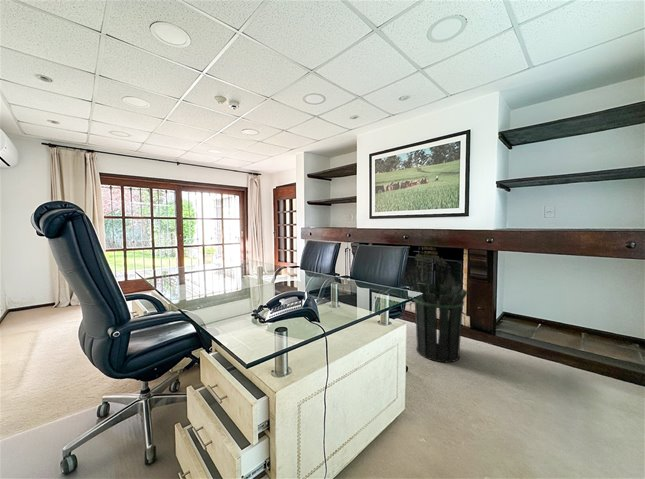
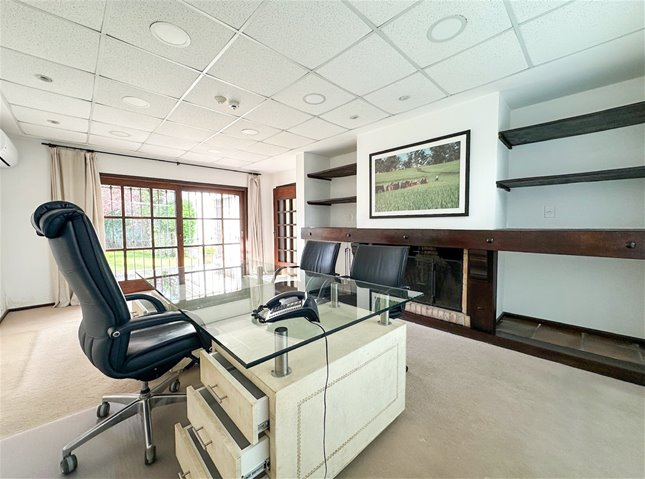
- waste bin [410,283,469,364]
